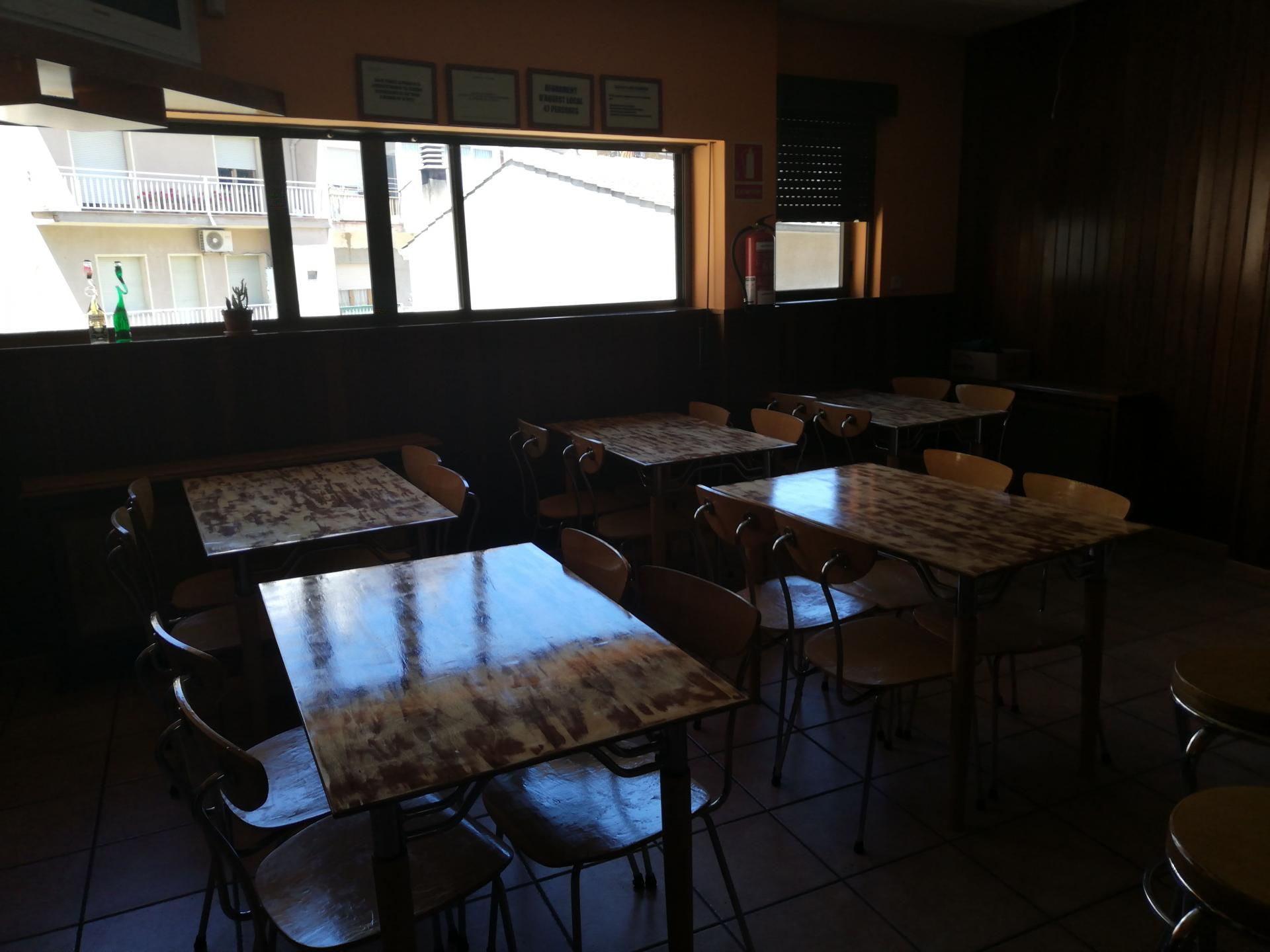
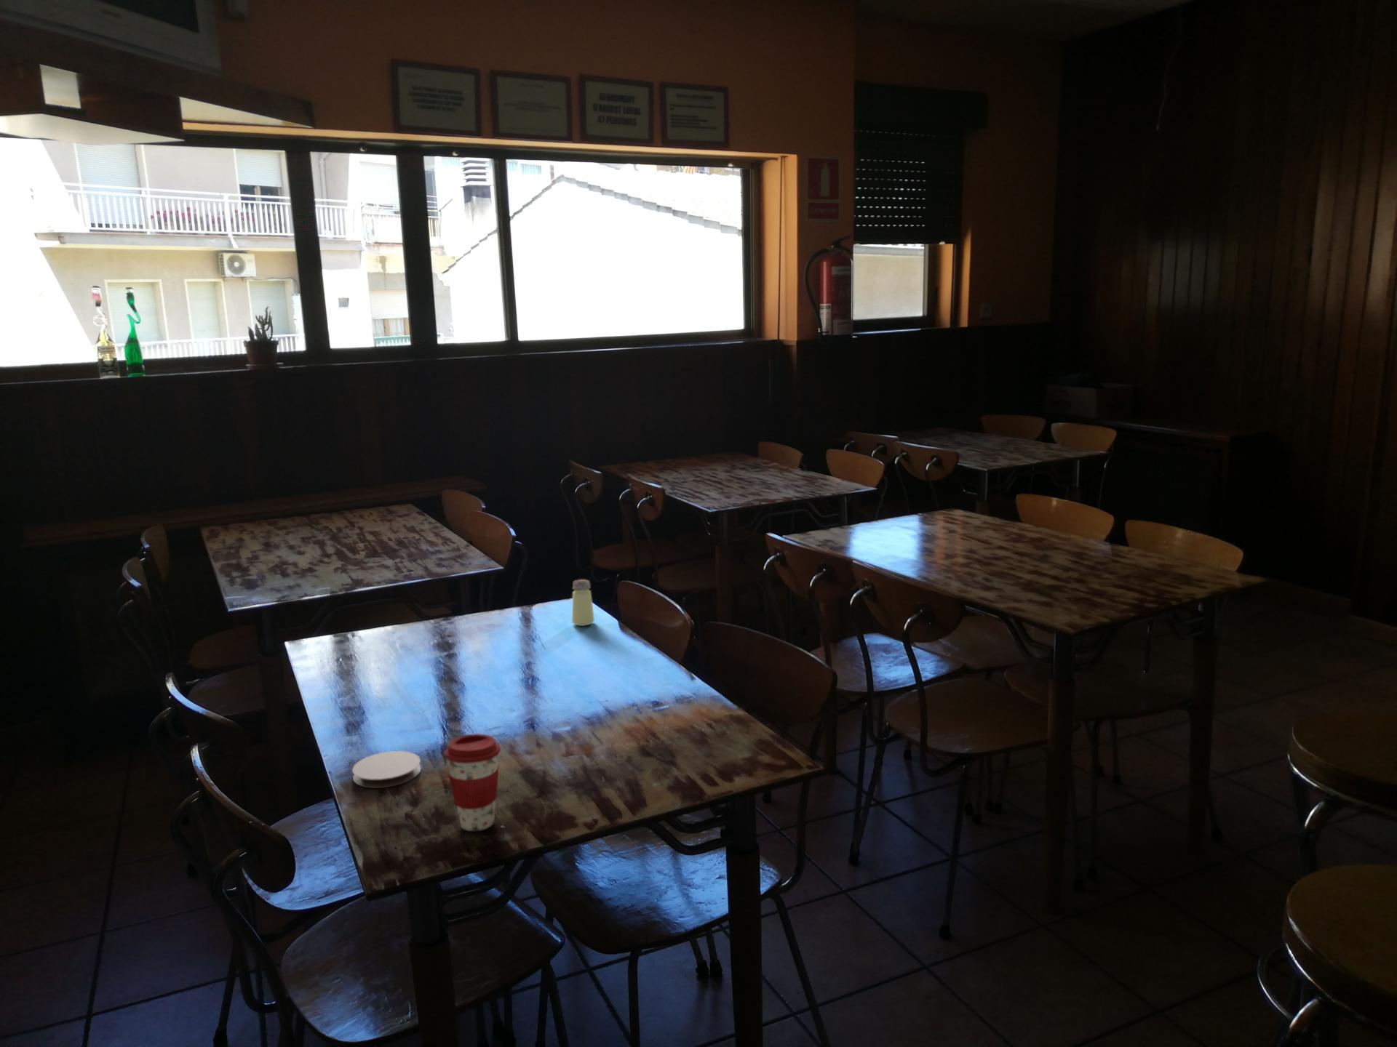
+ coaster [351,750,422,789]
+ coffee cup [443,732,502,831]
+ saltshaker [571,578,595,627]
